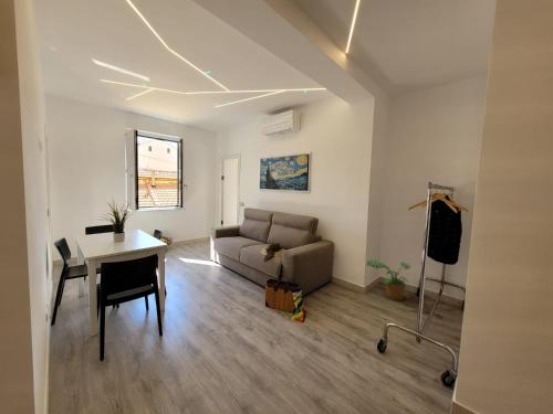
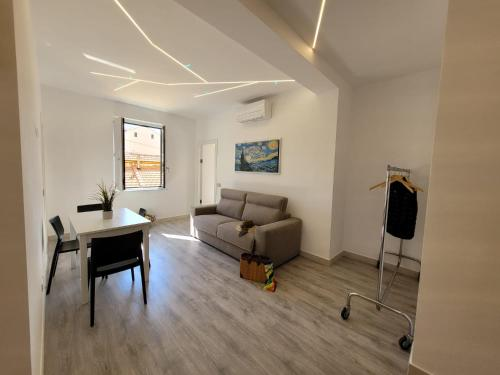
- potted plant [366,258,413,301]
